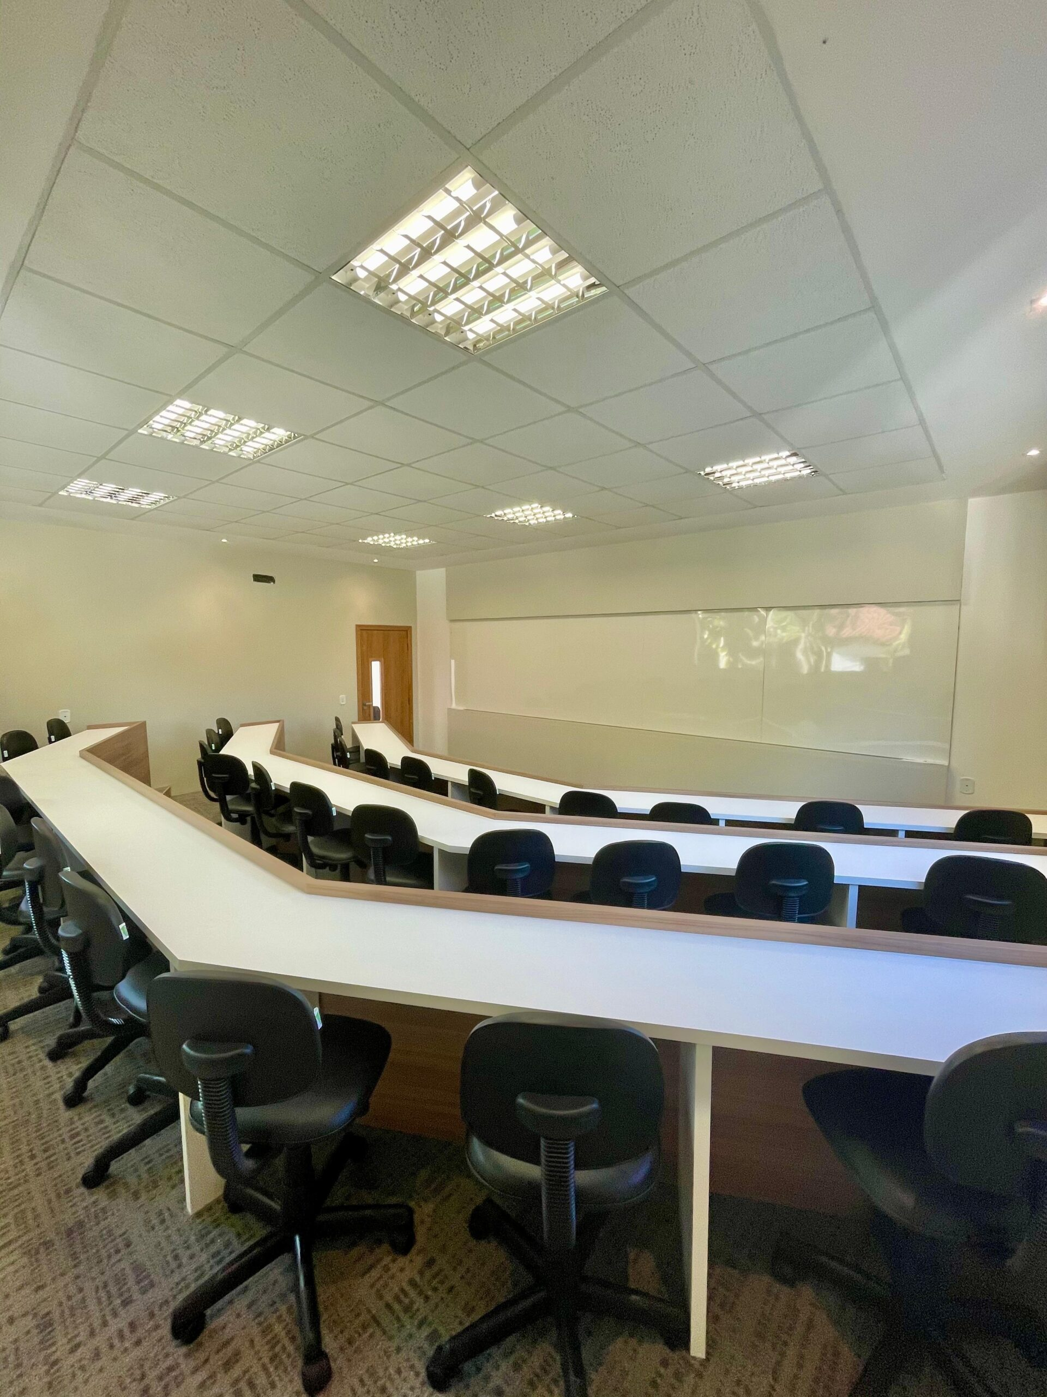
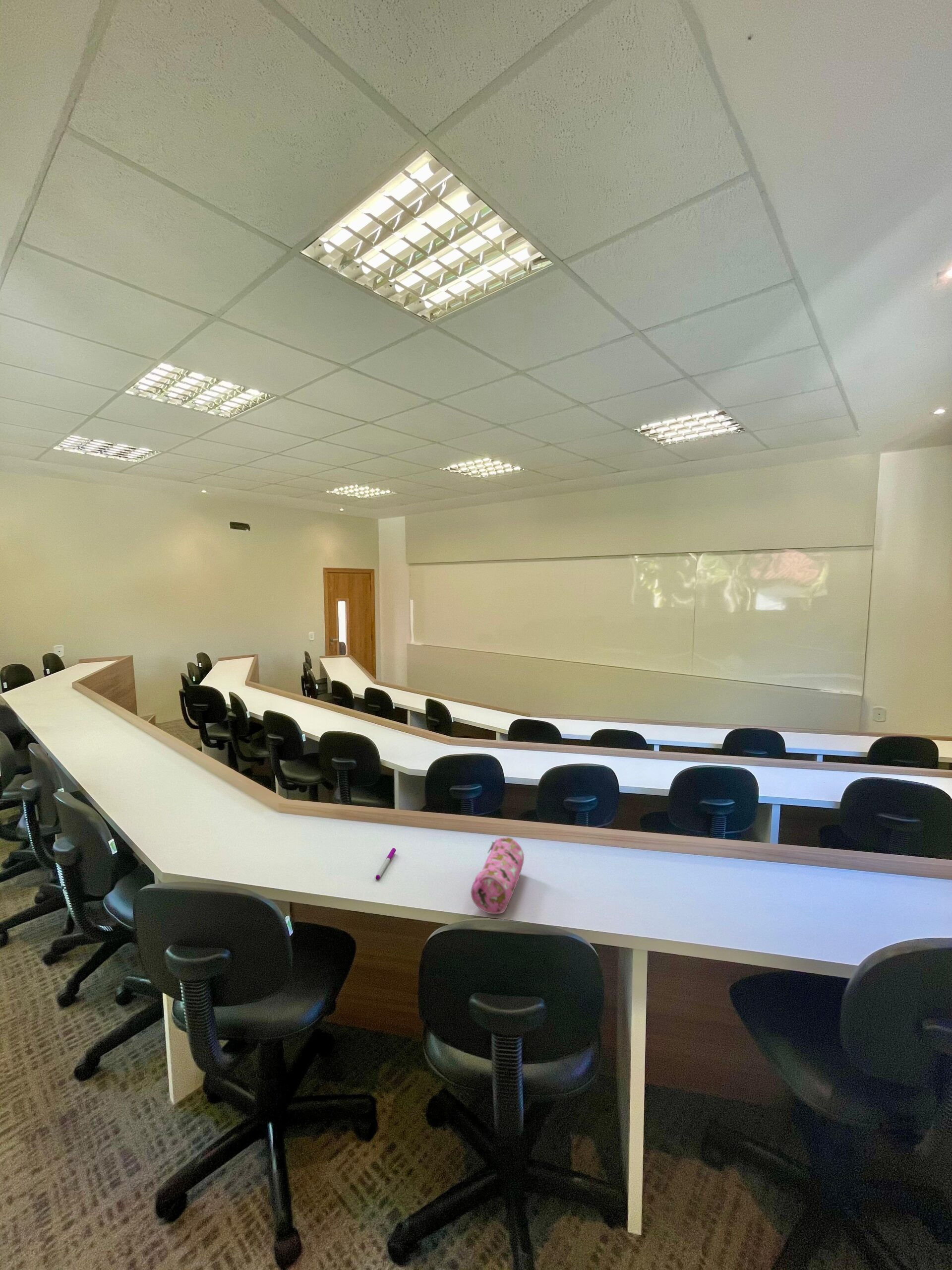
+ pen [375,847,396,880]
+ pencil case [471,837,525,914]
